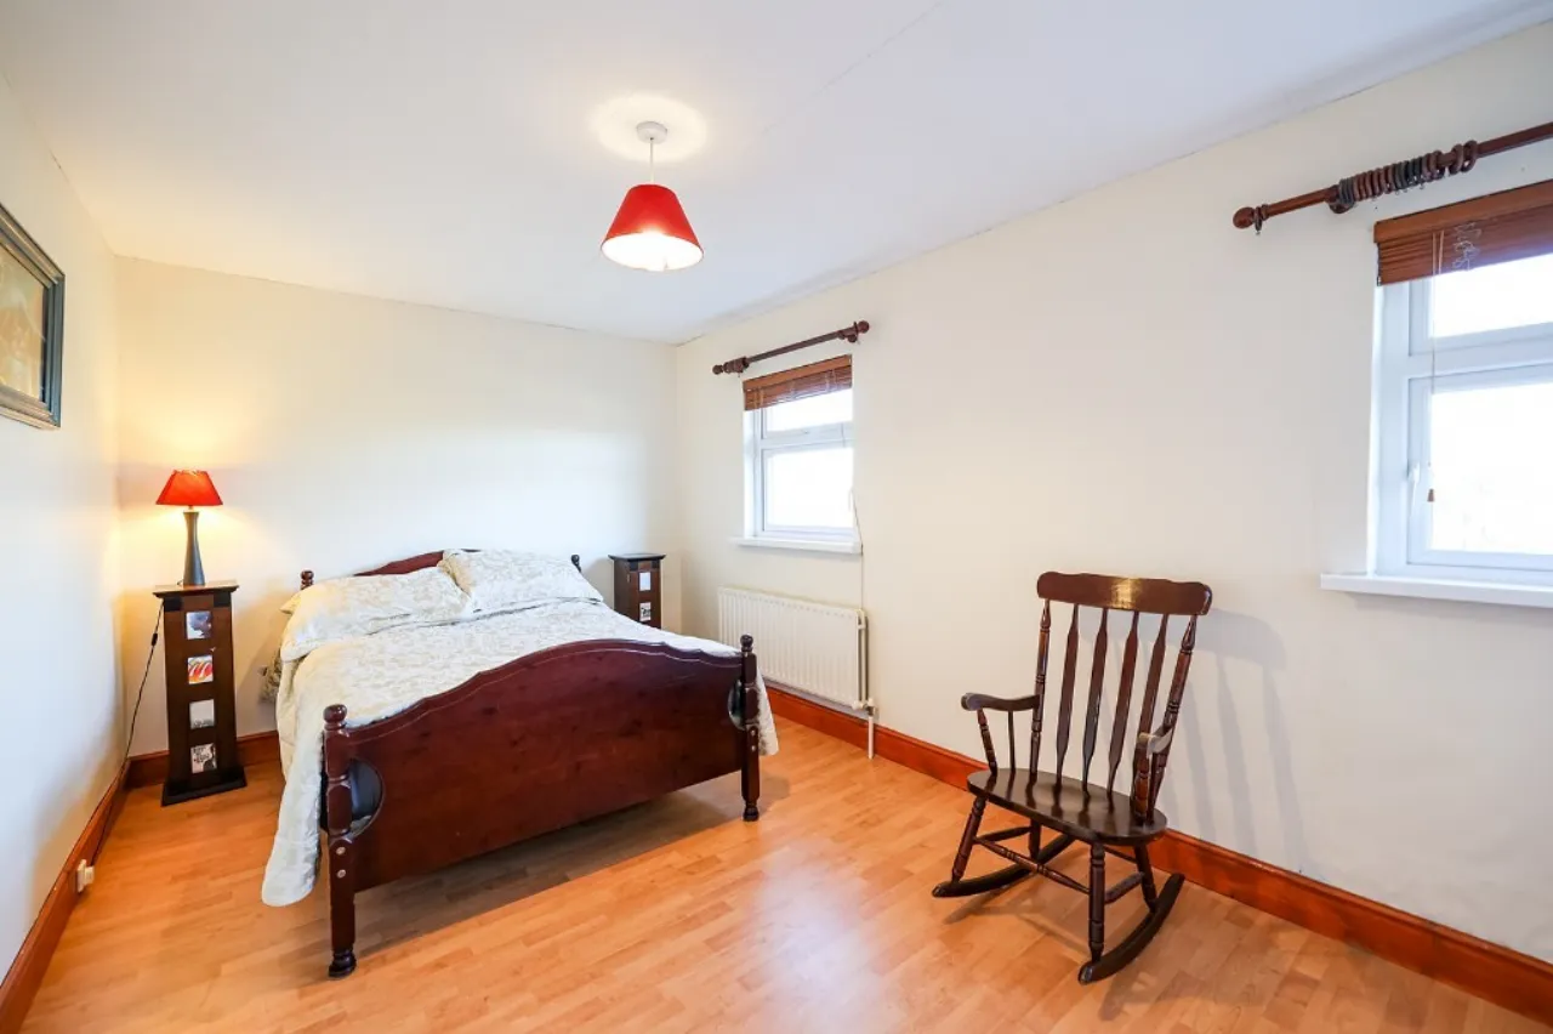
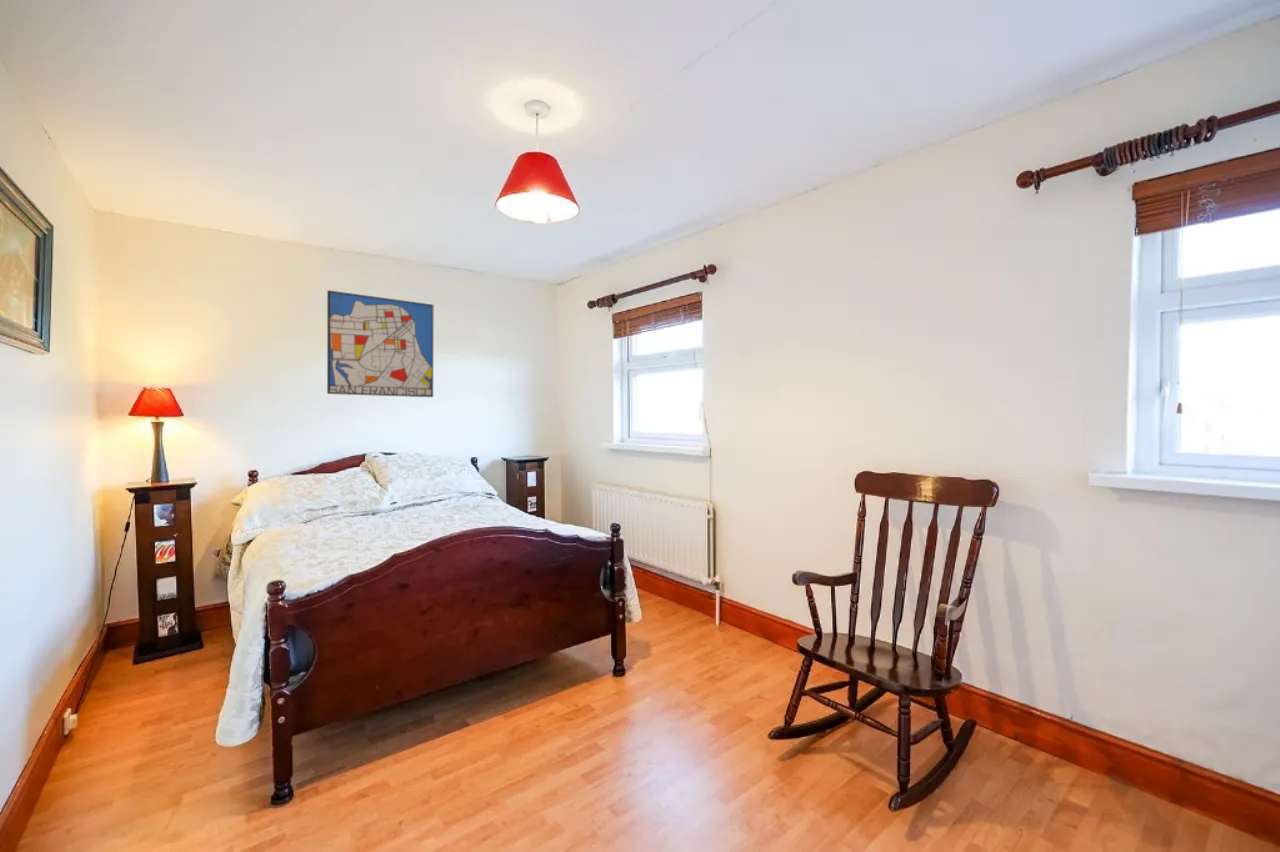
+ wall art [326,289,434,398]
